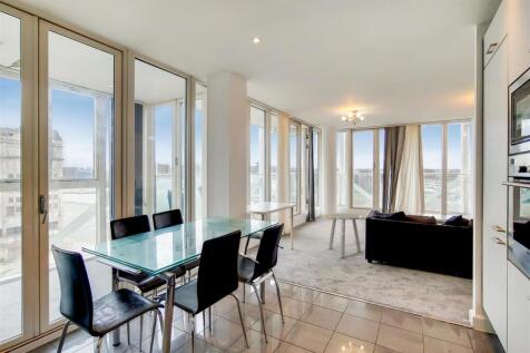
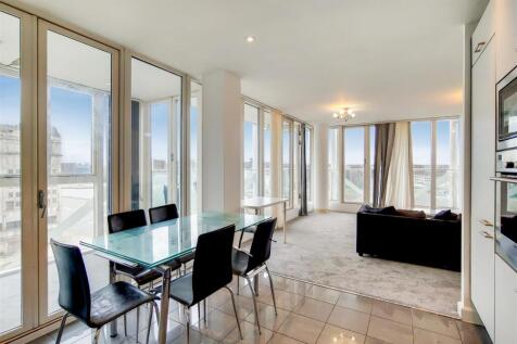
- side table [326,213,362,258]
